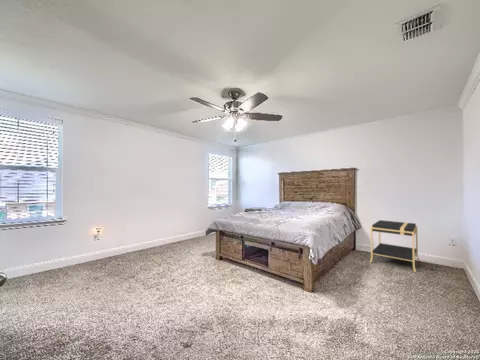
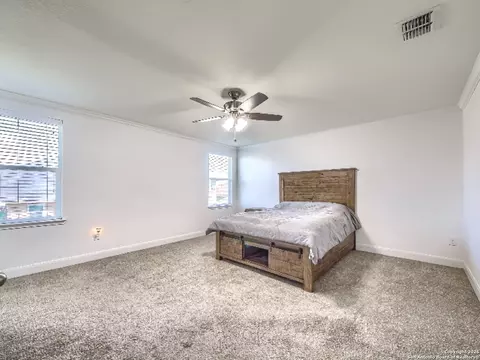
- nightstand [369,219,420,273]
